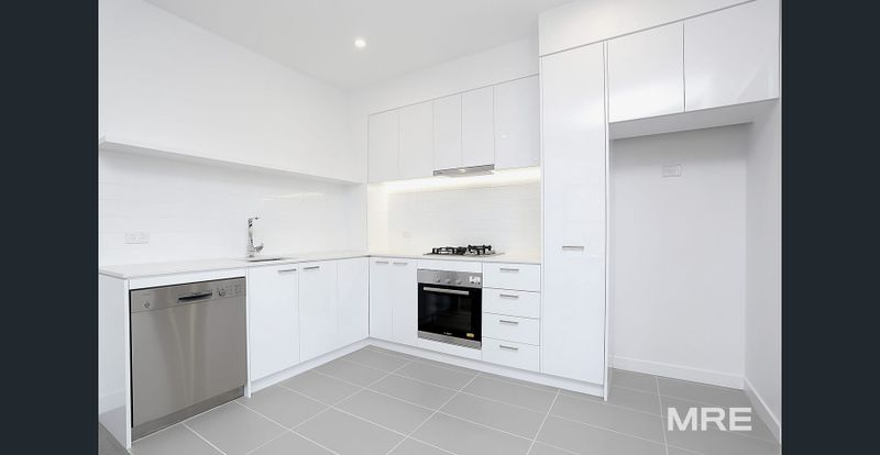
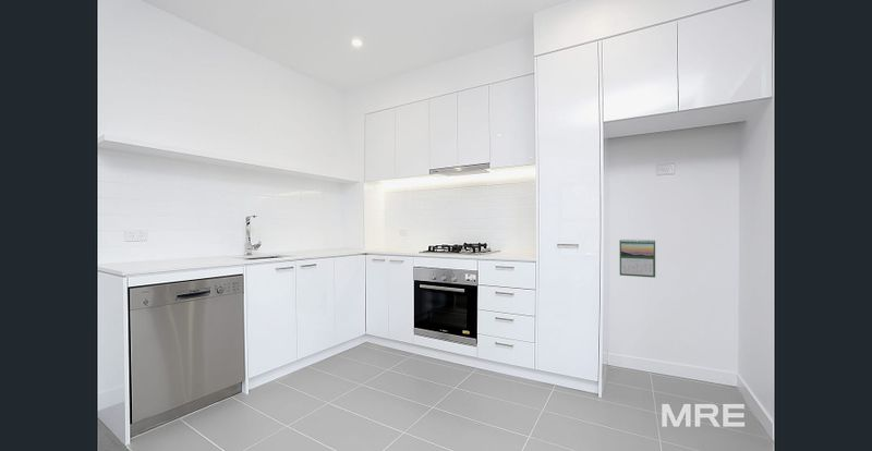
+ calendar [619,239,656,279]
